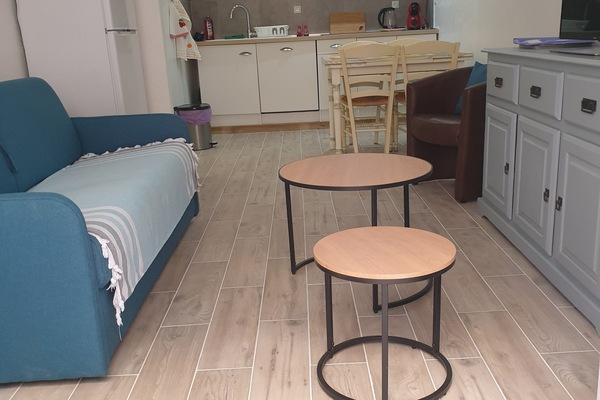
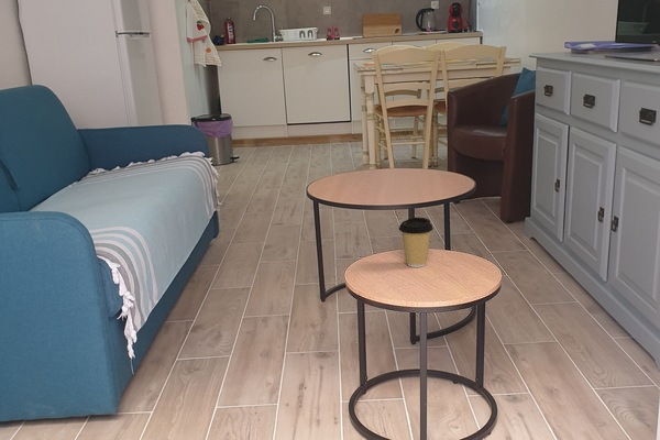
+ coffee cup [398,217,435,268]
